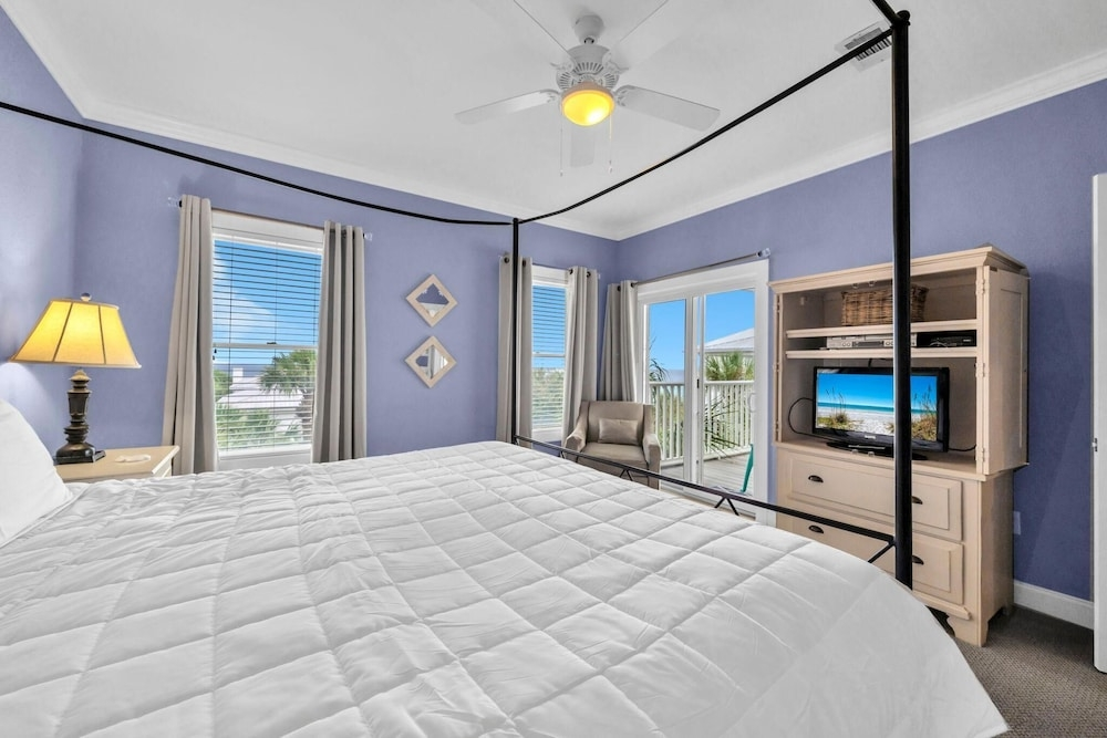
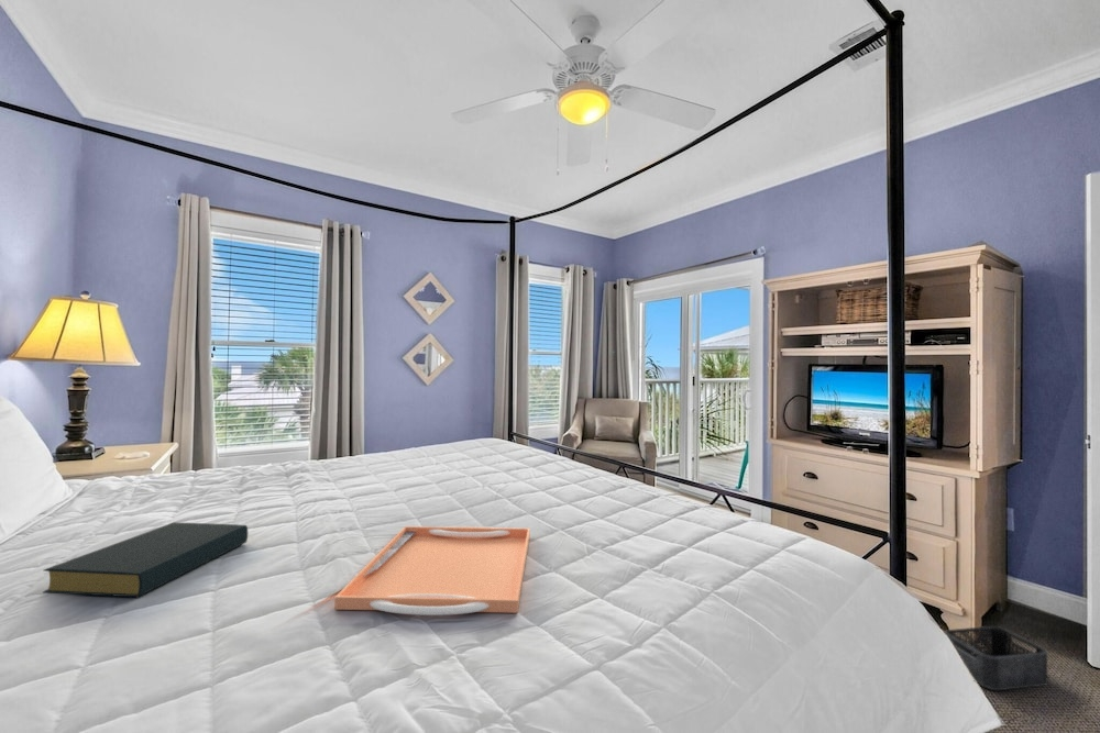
+ serving tray [333,525,531,617]
+ hardback book [42,521,249,598]
+ storage bin [945,625,1049,691]
